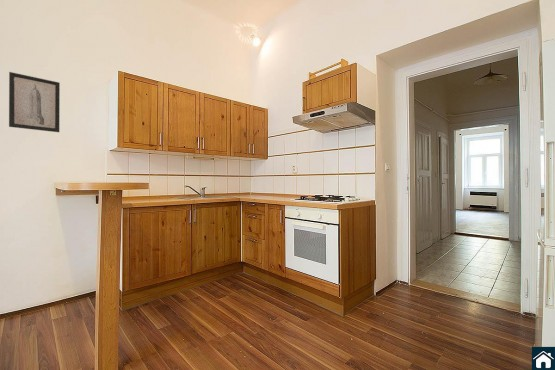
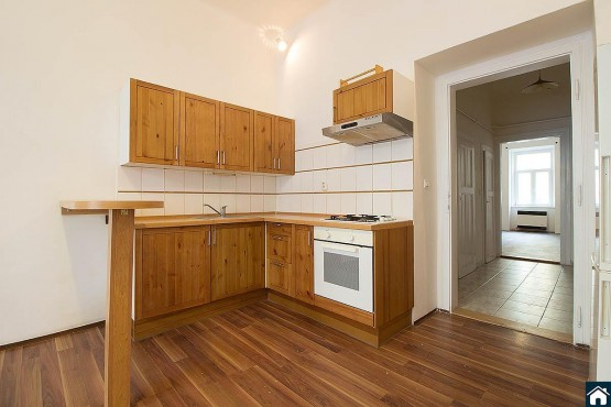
- wall art [8,71,61,133]
